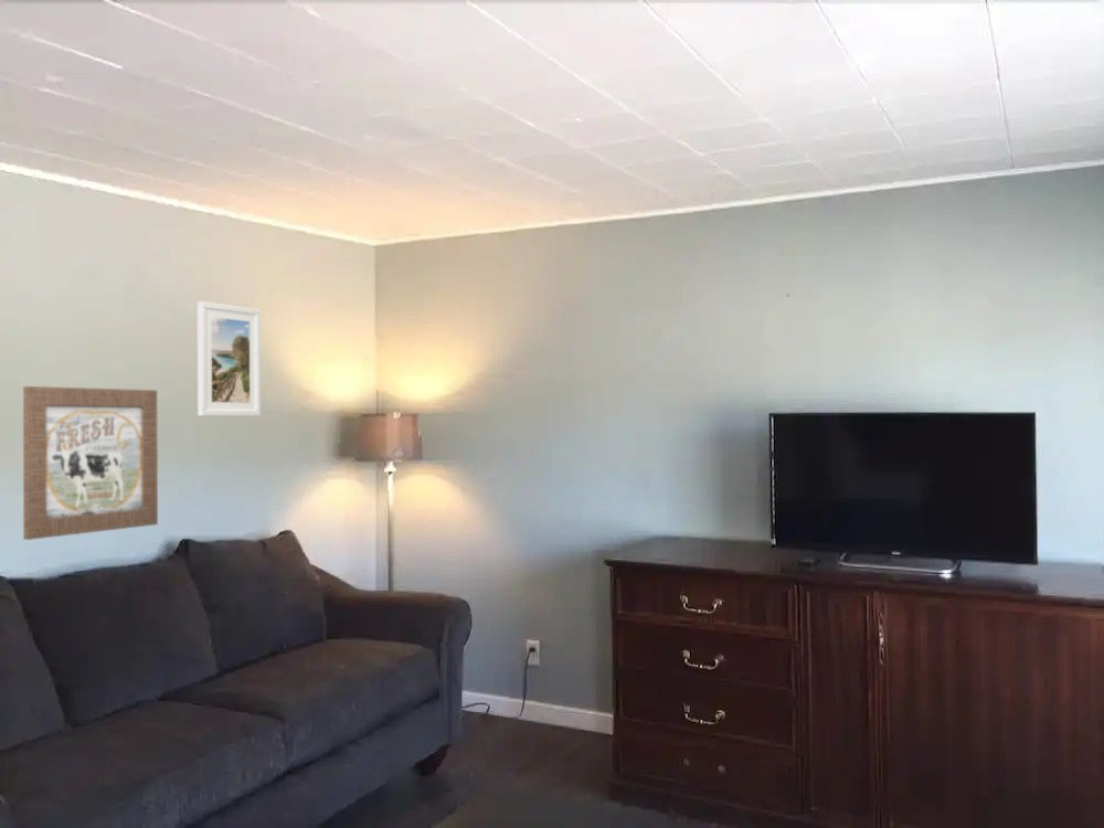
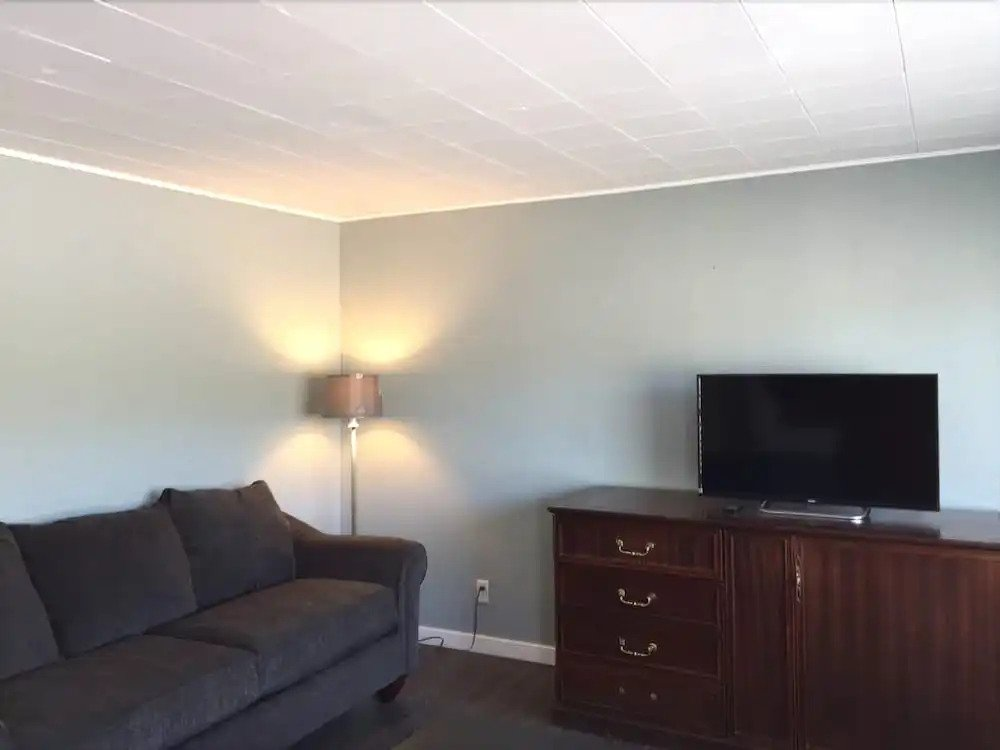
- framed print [197,300,262,417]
- wall art [22,385,159,541]
